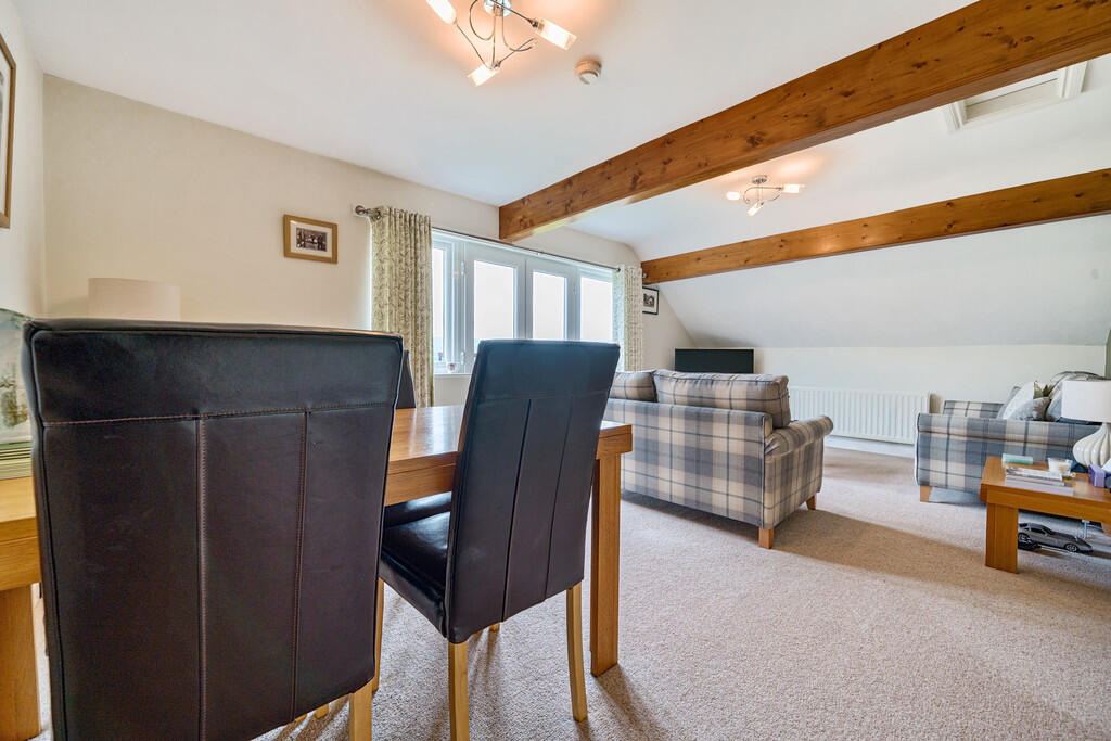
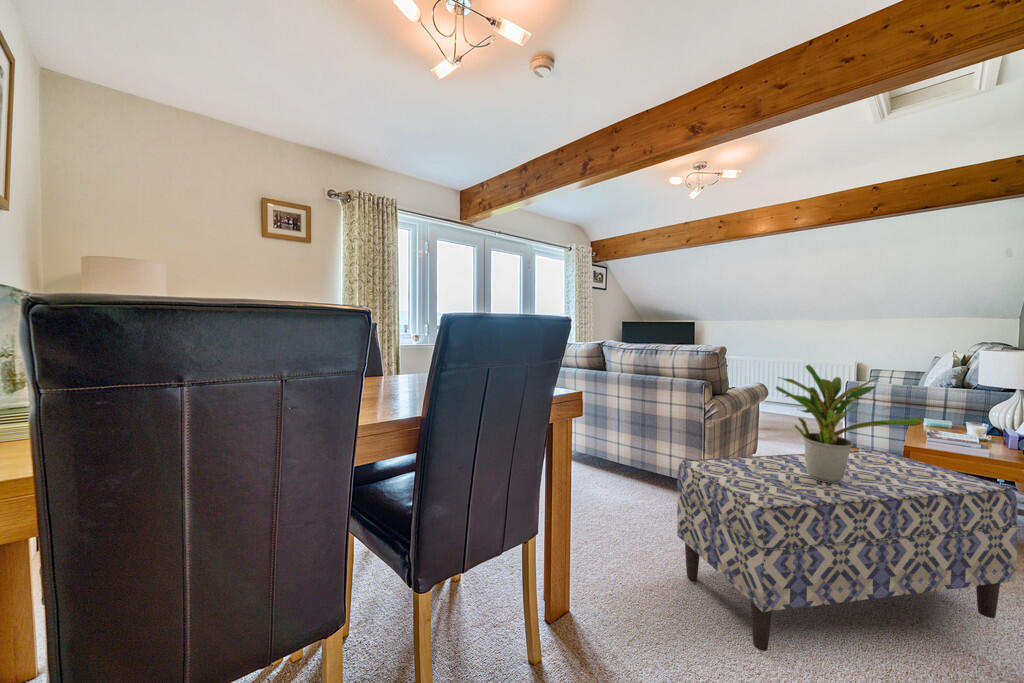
+ bench [676,449,1019,652]
+ potted plant [775,364,924,483]
